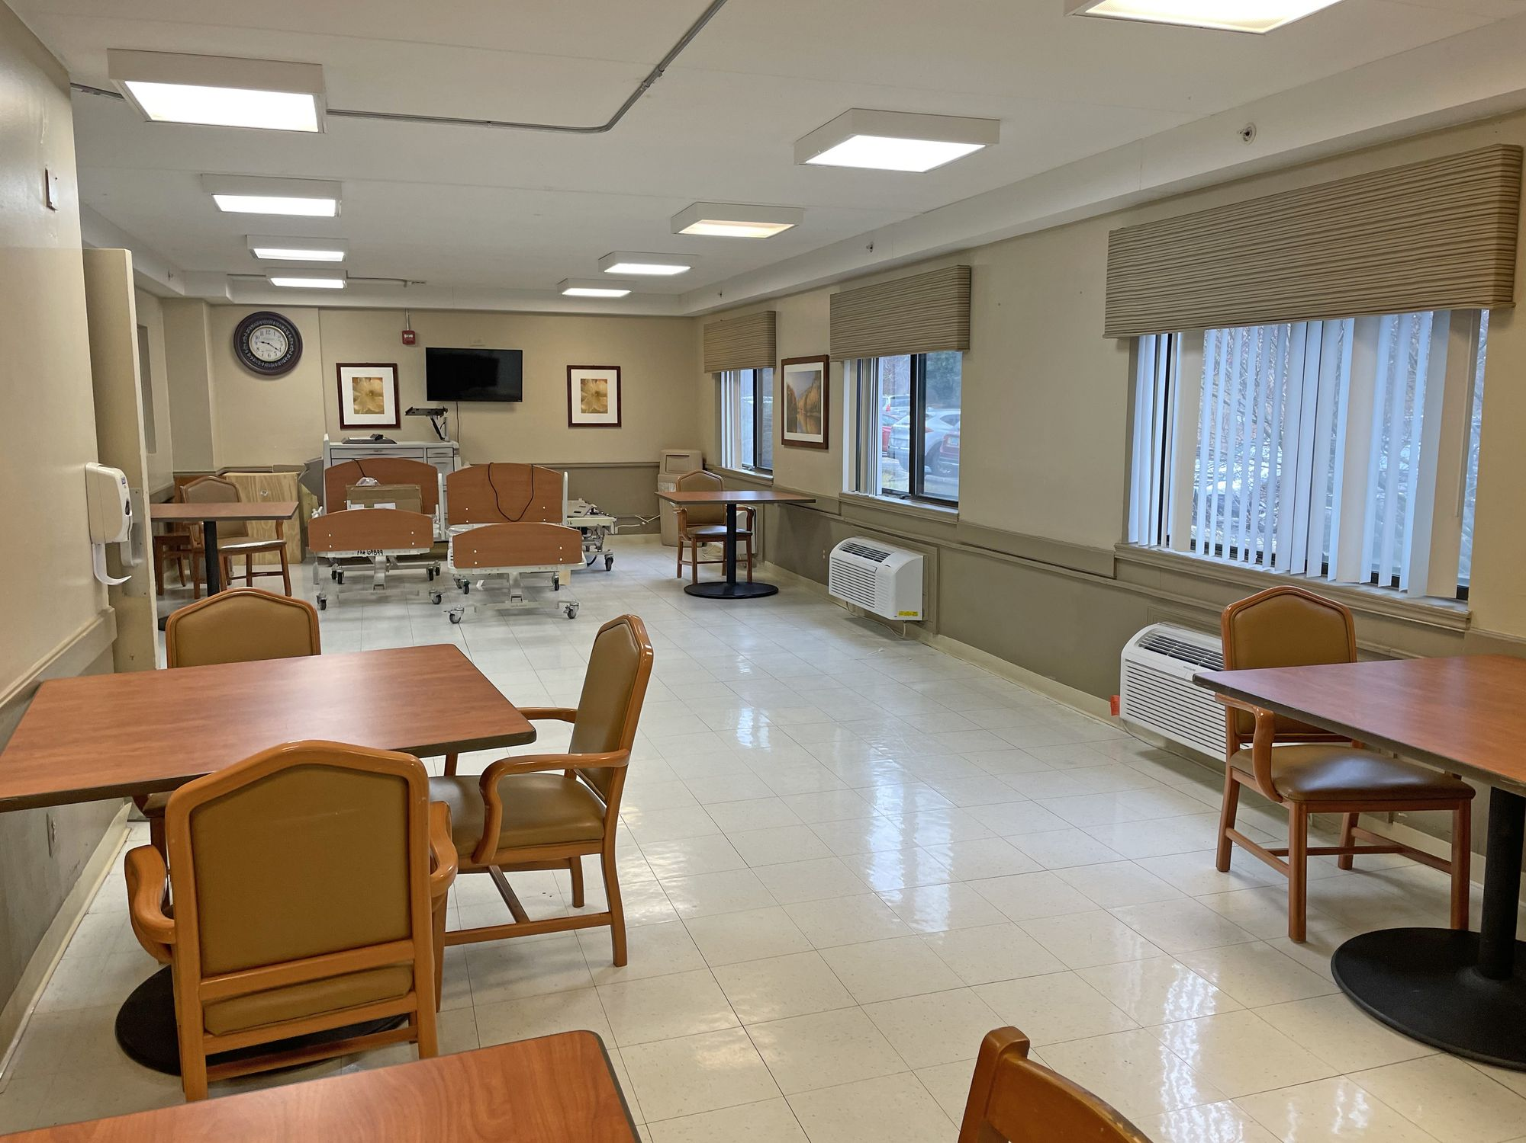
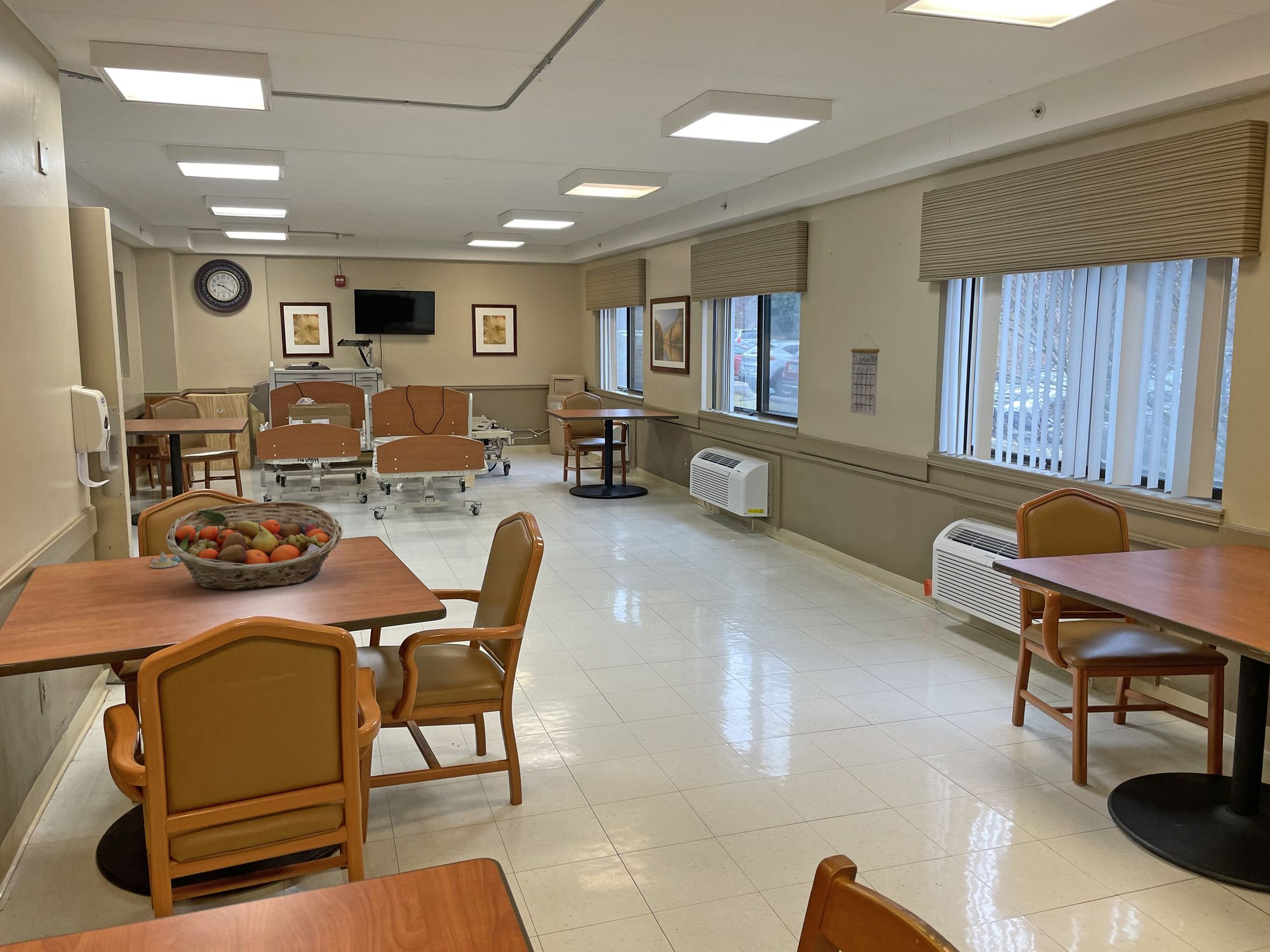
+ calendar [850,333,880,416]
+ fruit basket [166,501,343,592]
+ salt and pepper shaker set [149,551,181,569]
